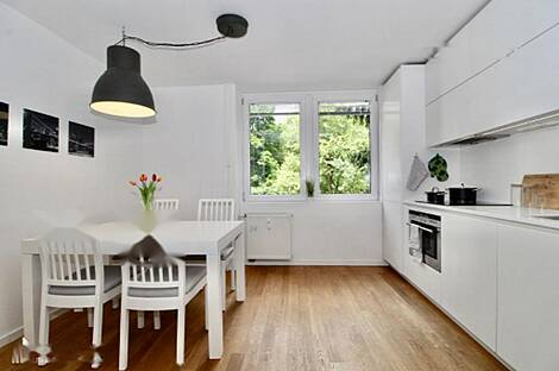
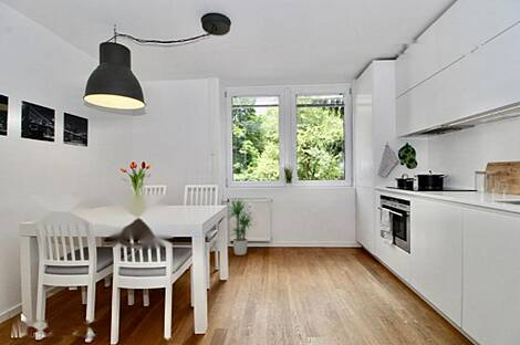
+ potted plant [226,197,258,257]
